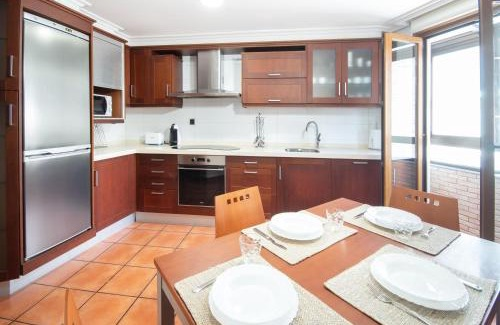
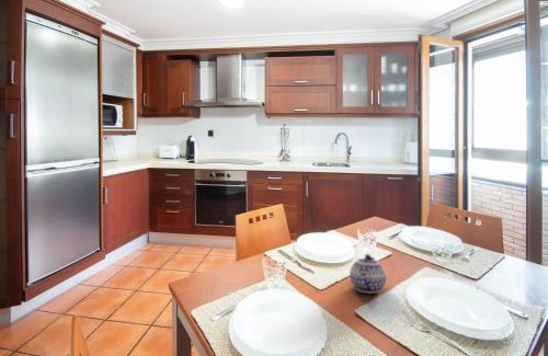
+ teapot [349,253,387,295]
